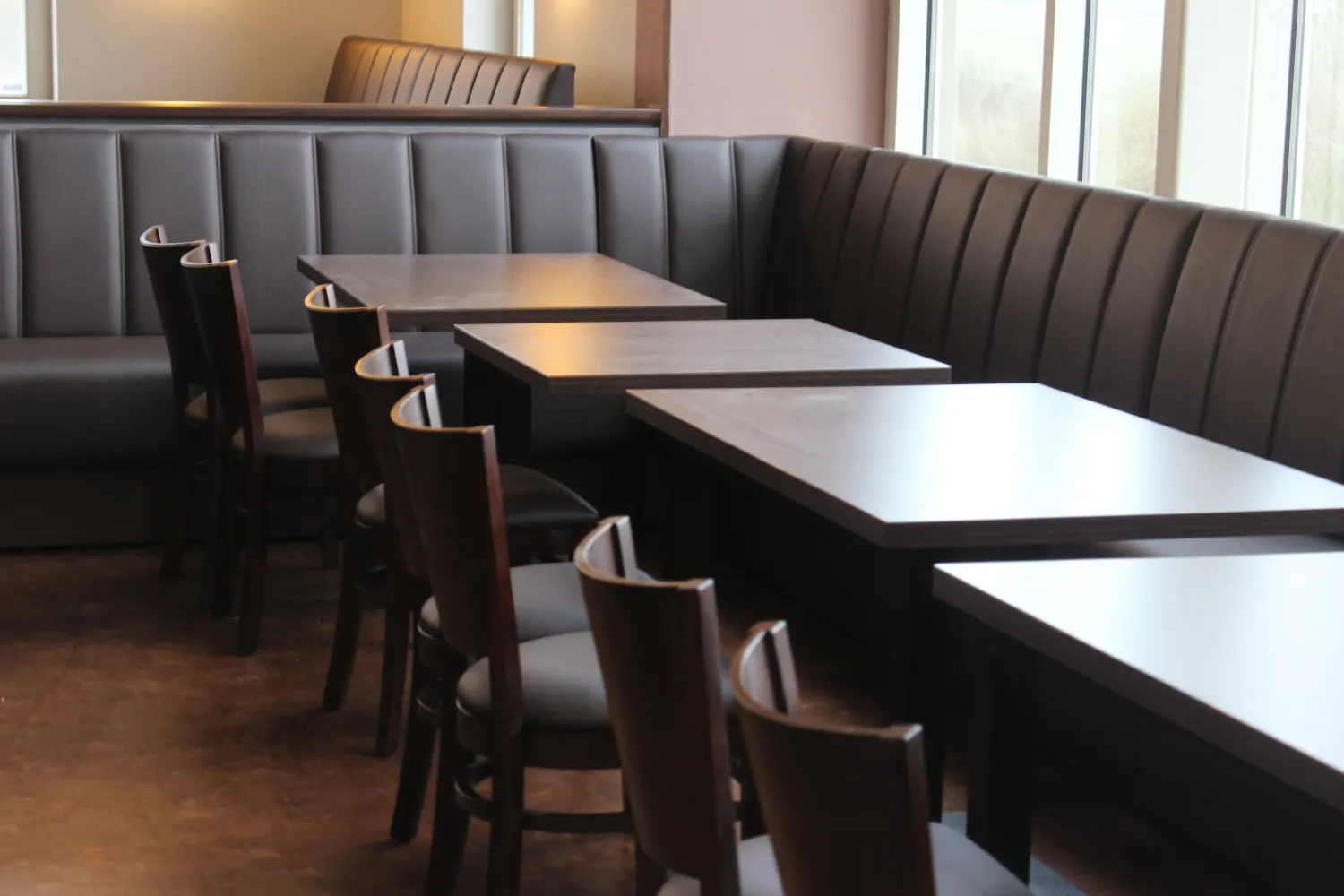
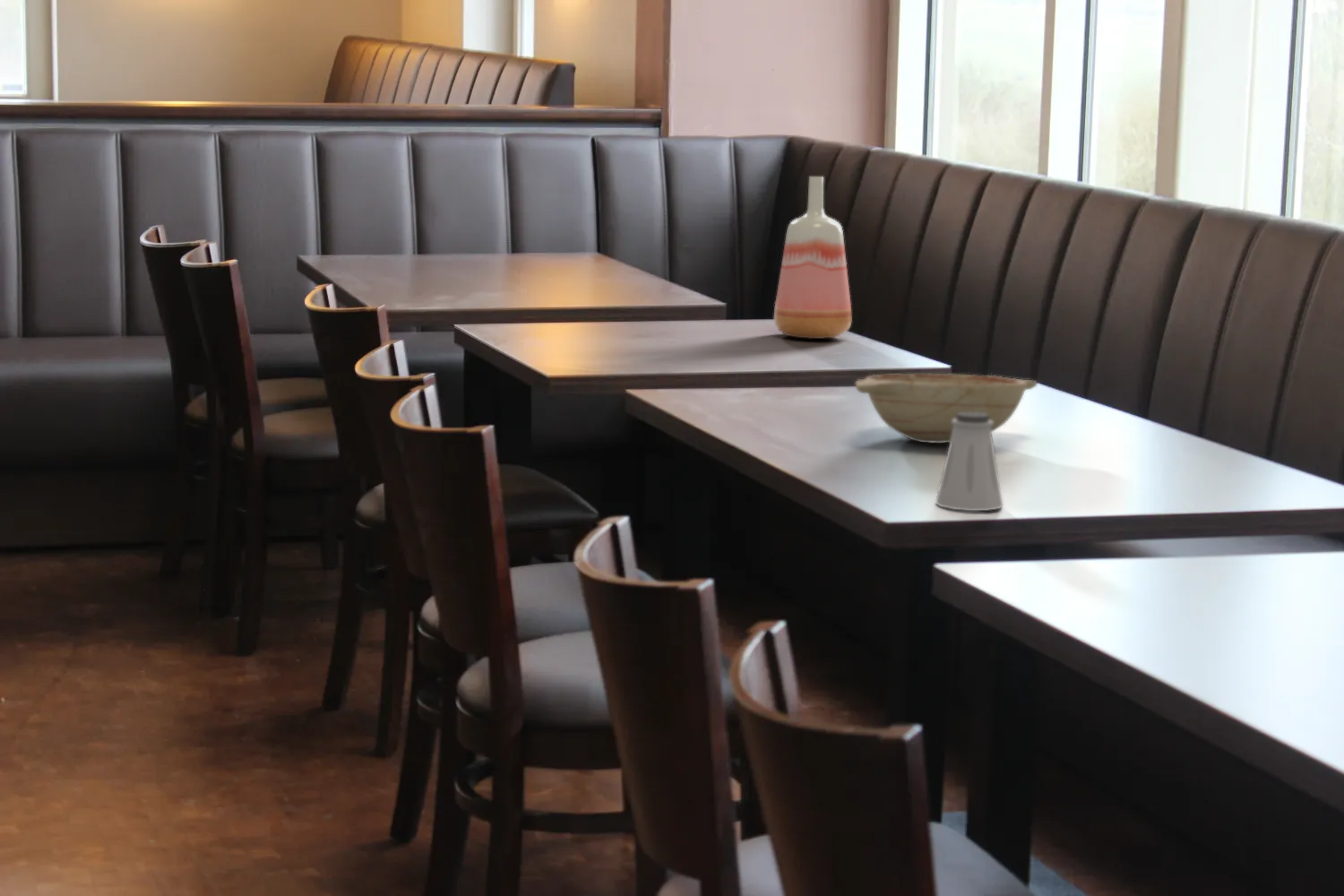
+ decorative bowl [854,373,1038,444]
+ saltshaker [935,412,1004,512]
+ vase [773,176,852,340]
